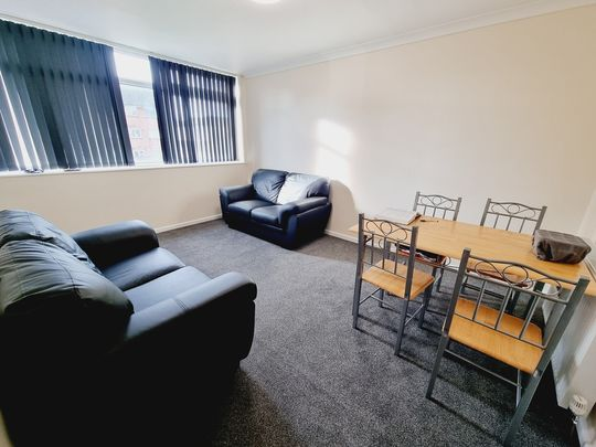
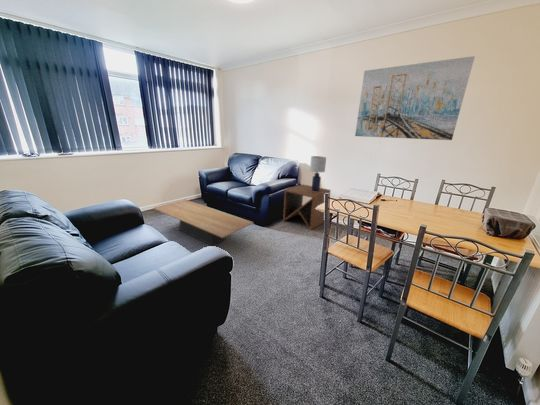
+ side table [282,183,332,231]
+ coffee table [153,199,254,247]
+ wall art [354,55,476,141]
+ lamp [309,155,327,191]
